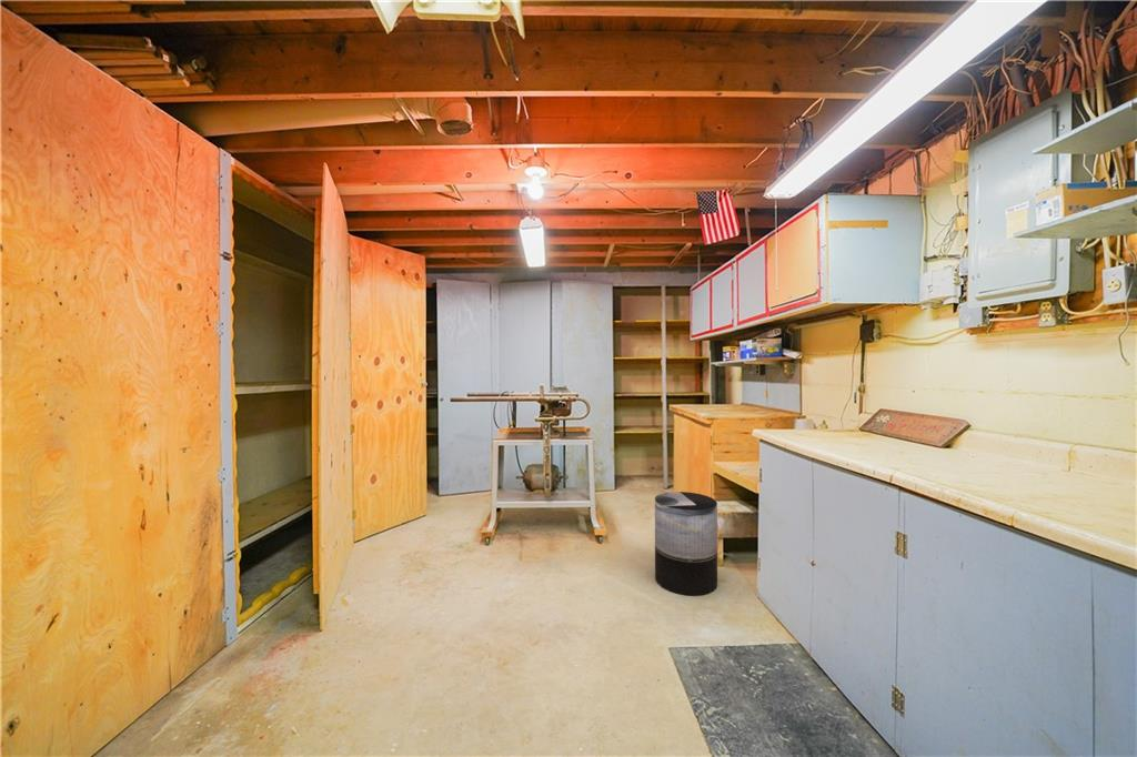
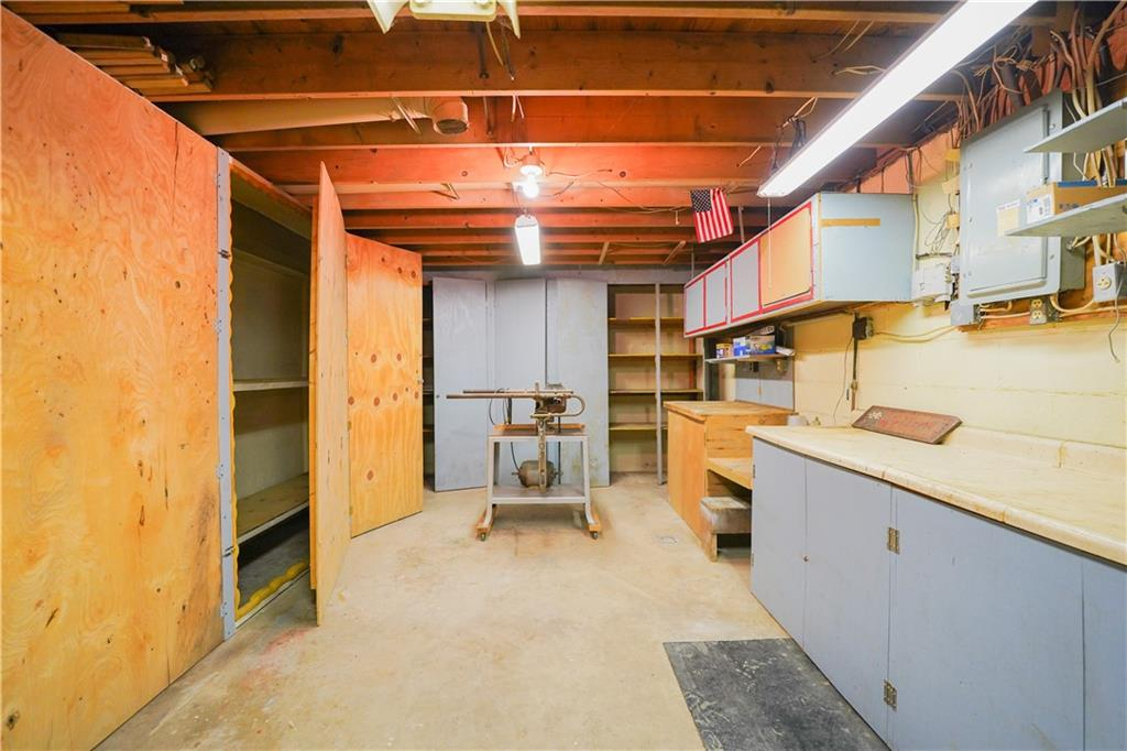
- trash can [654,491,718,597]
